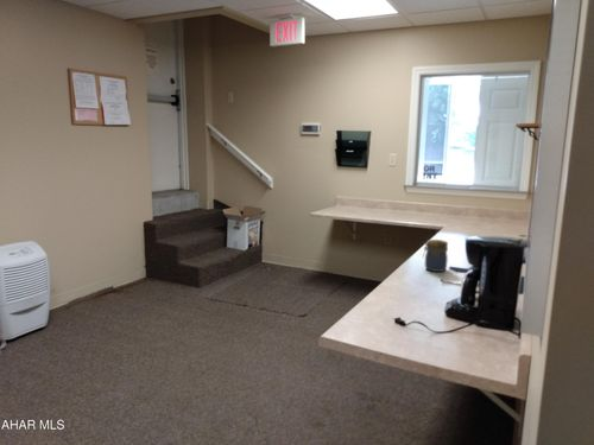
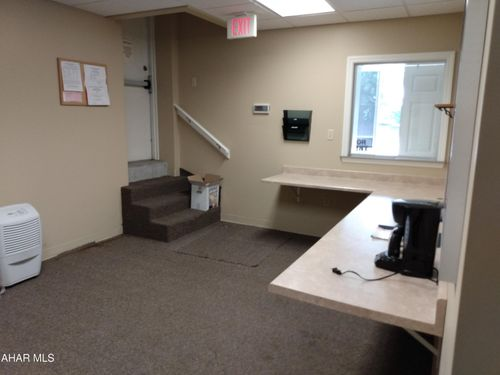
- jar [422,239,449,273]
